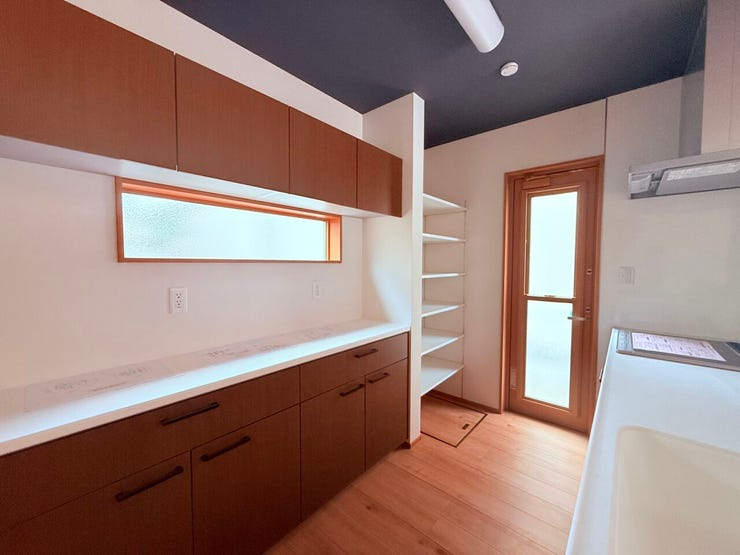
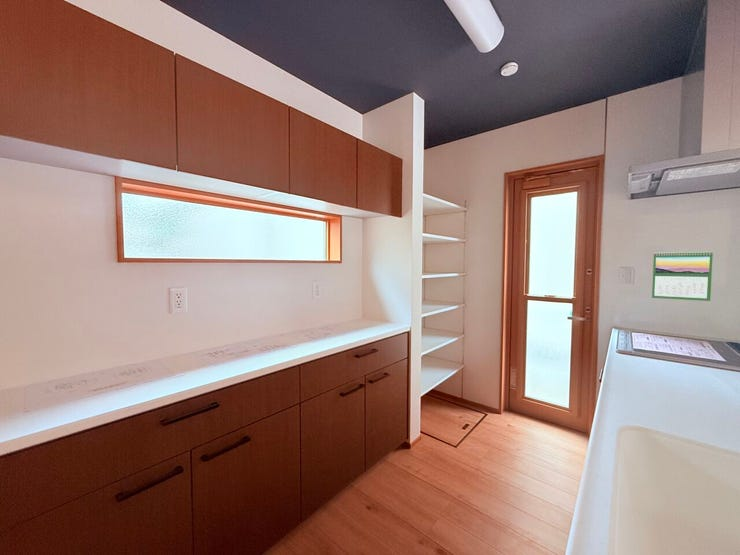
+ calendar [651,250,714,302]
